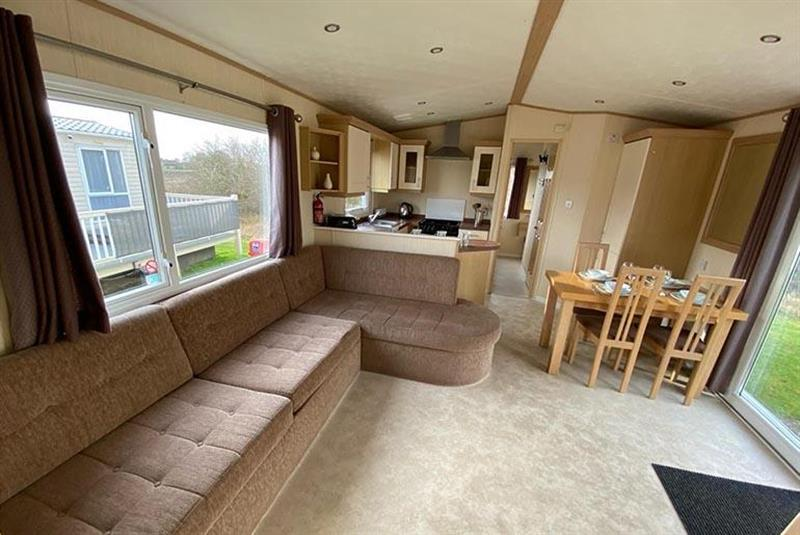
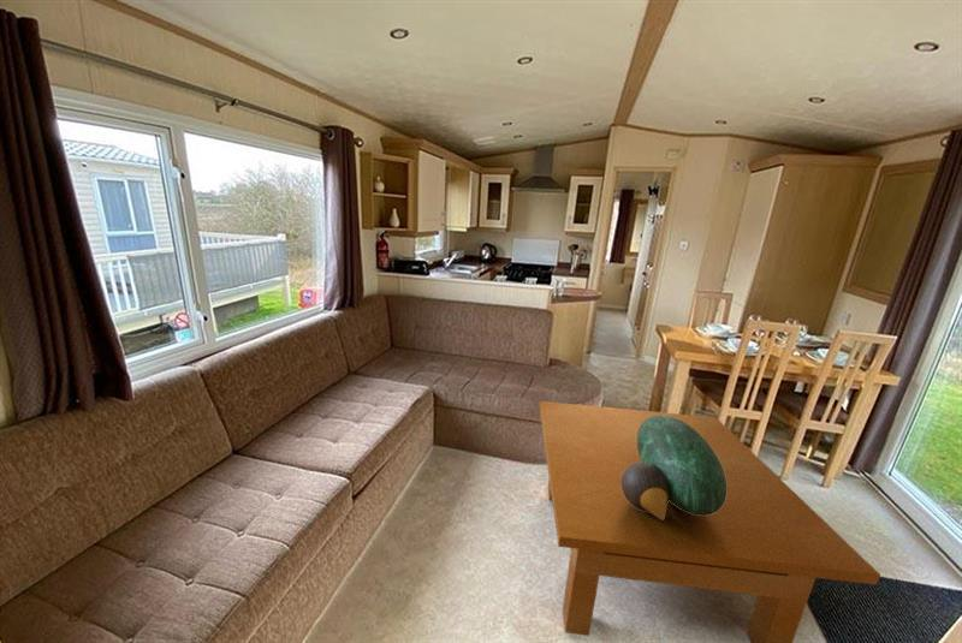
+ decorative bowl [622,415,726,519]
+ table [539,400,881,643]
